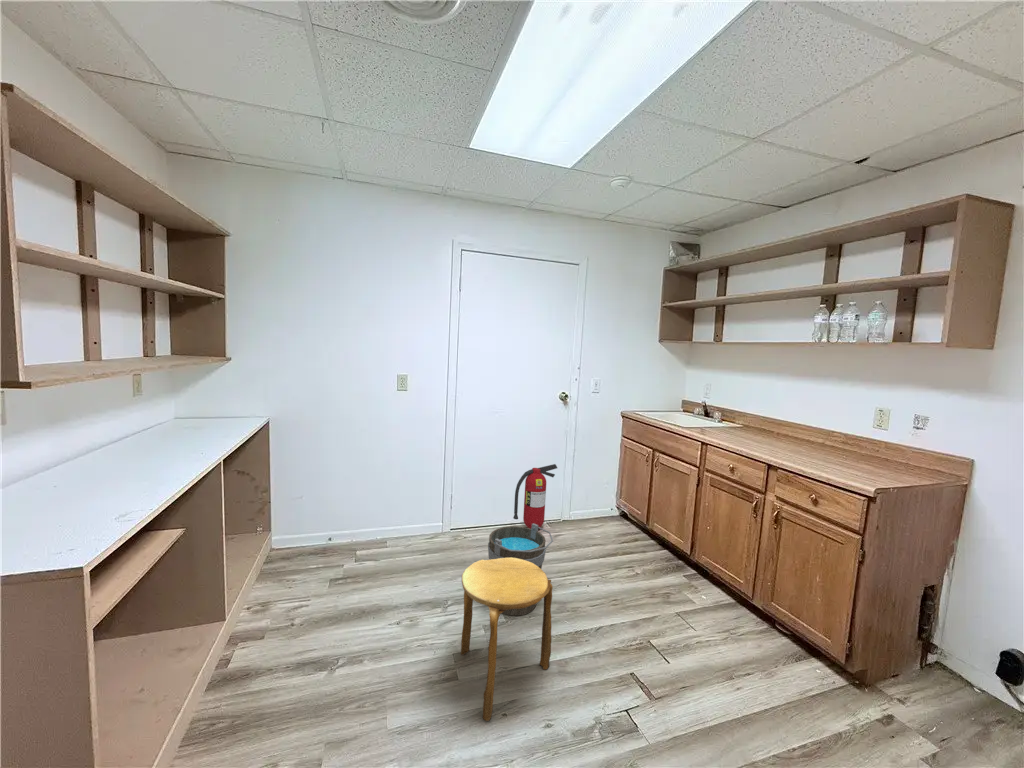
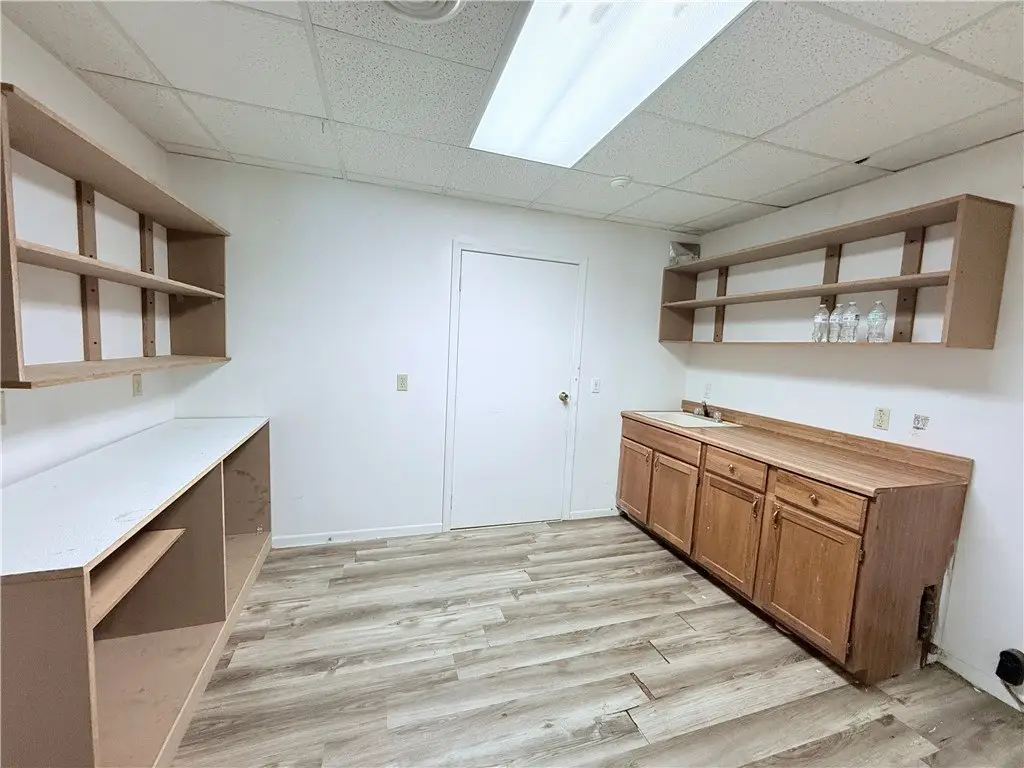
- fire extinguisher [512,463,558,529]
- stool [460,557,554,722]
- bucket [487,523,554,617]
